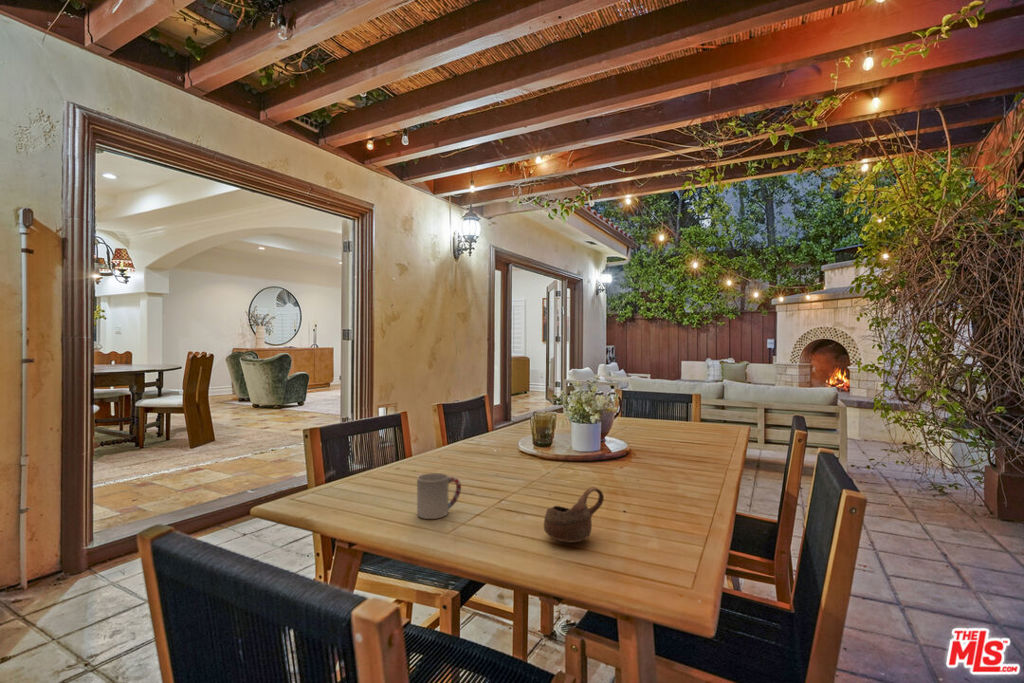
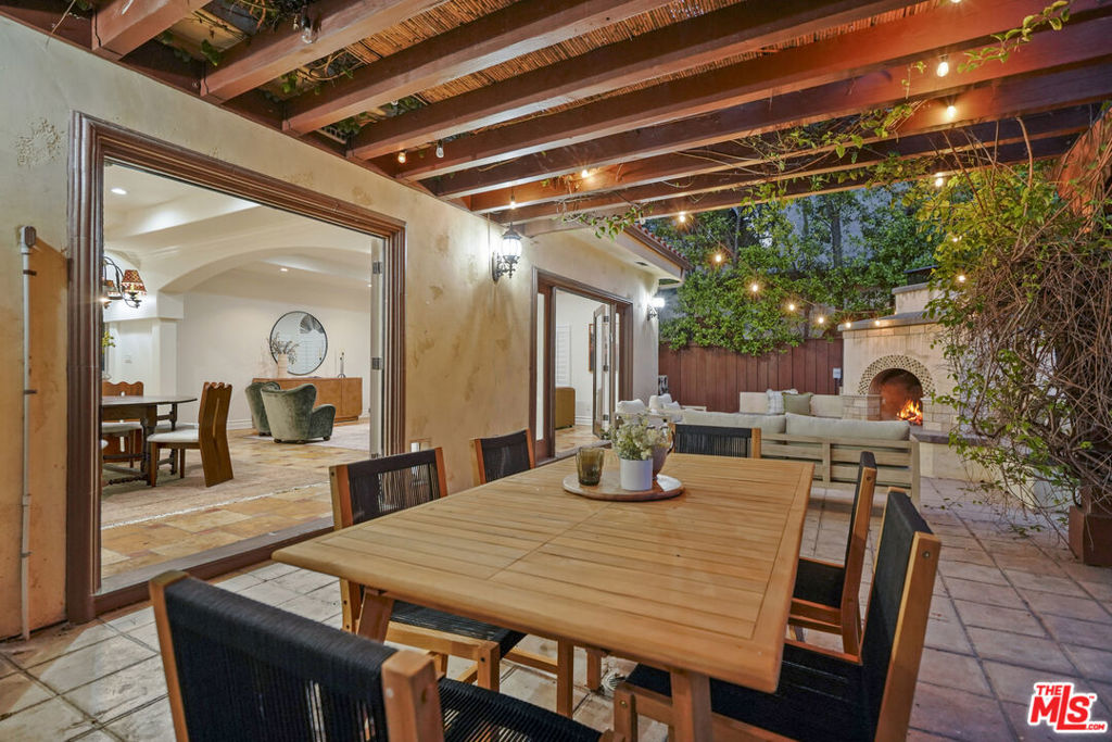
- cup [416,472,462,520]
- cup [543,486,605,544]
